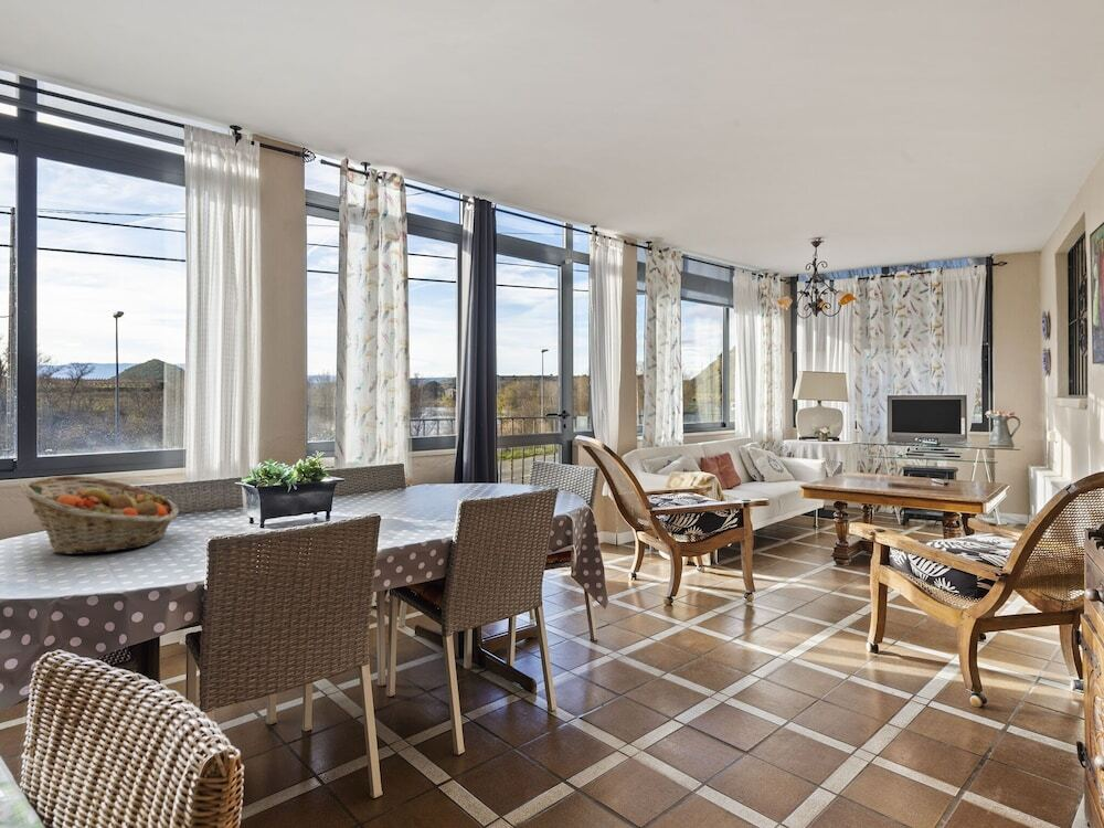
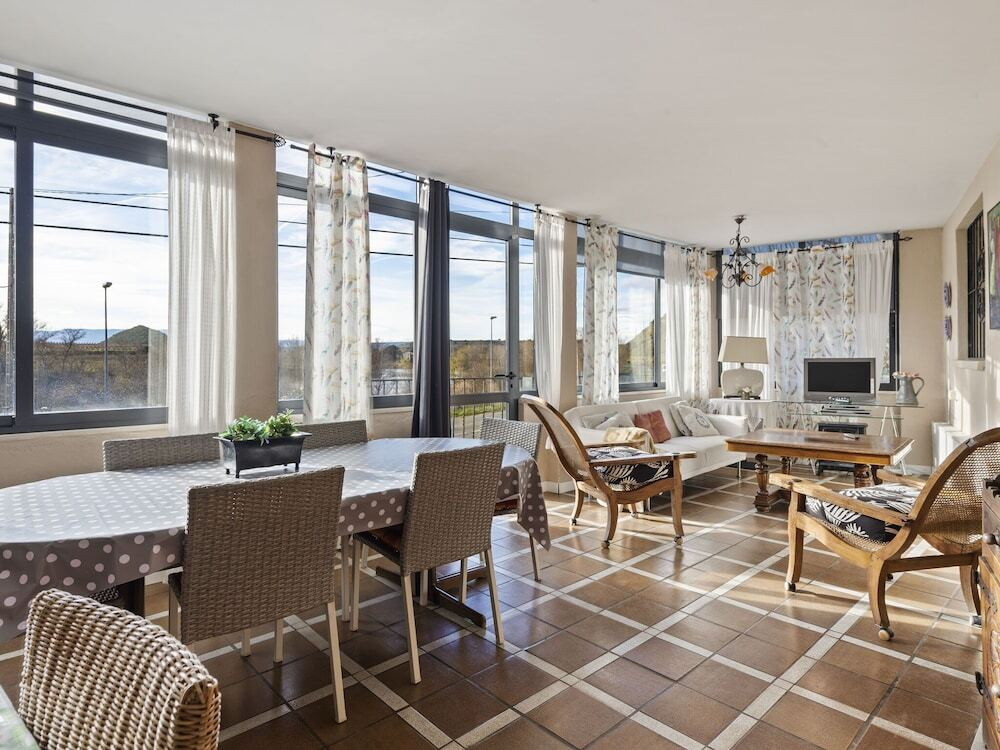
- fruit basket [19,474,180,555]
